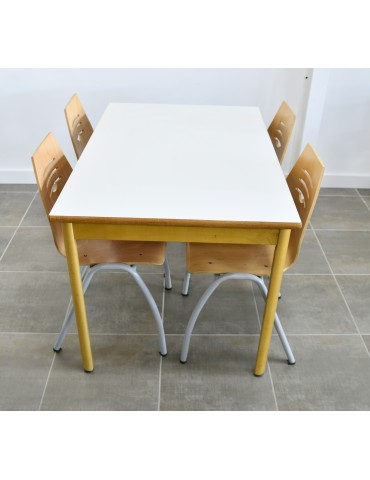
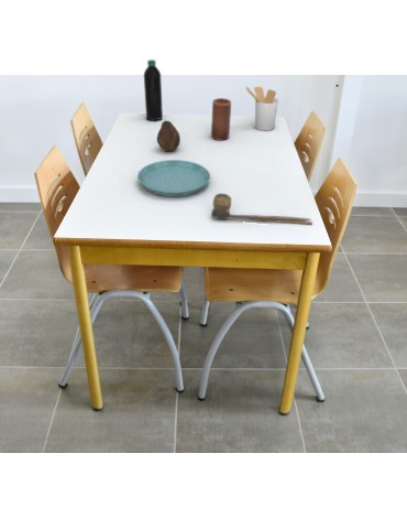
+ water bottle [143,58,164,122]
+ fruit [156,119,182,152]
+ candle [210,97,232,142]
+ saucer [136,159,211,198]
+ spoon [210,192,314,225]
+ utensil holder [245,86,279,132]
